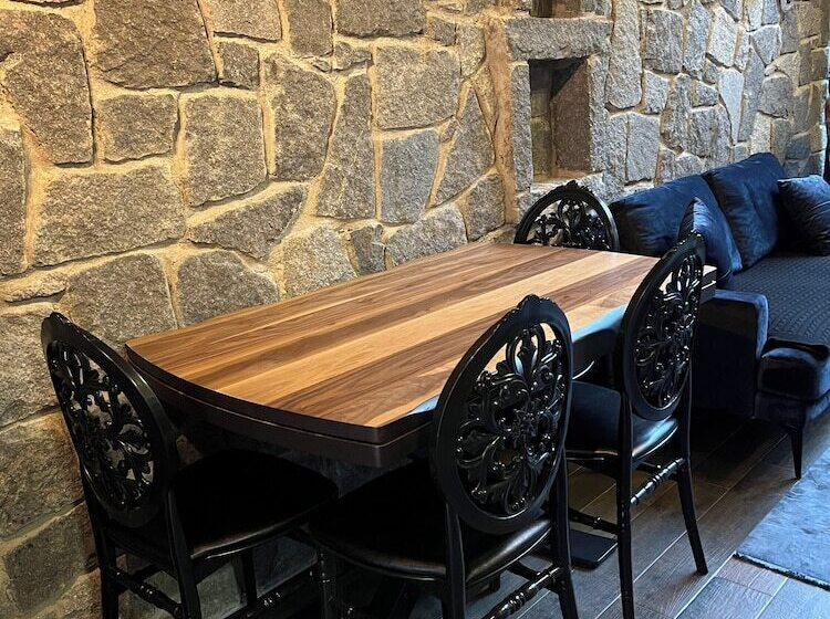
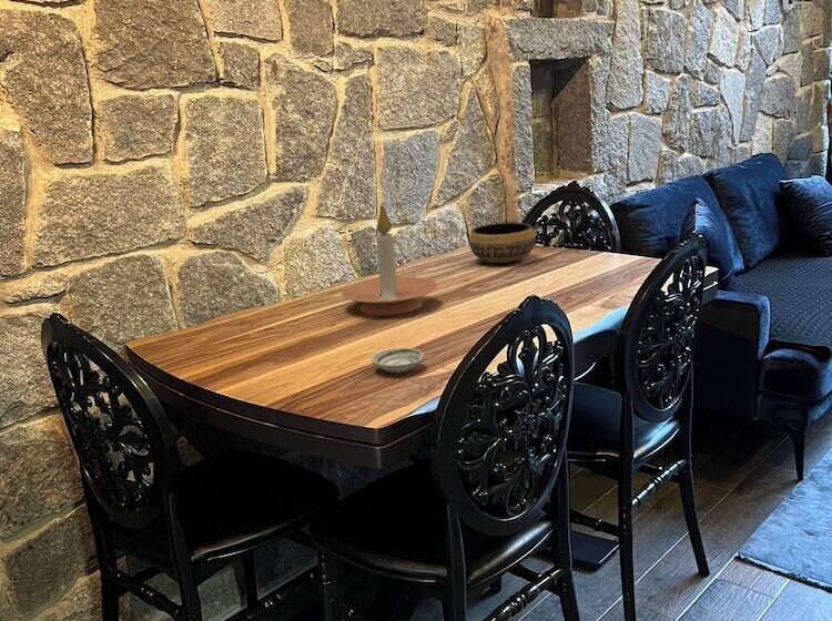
+ bowl [468,222,536,264]
+ candle holder [341,203,438,316]
+ saucer [371,347,425,374]
